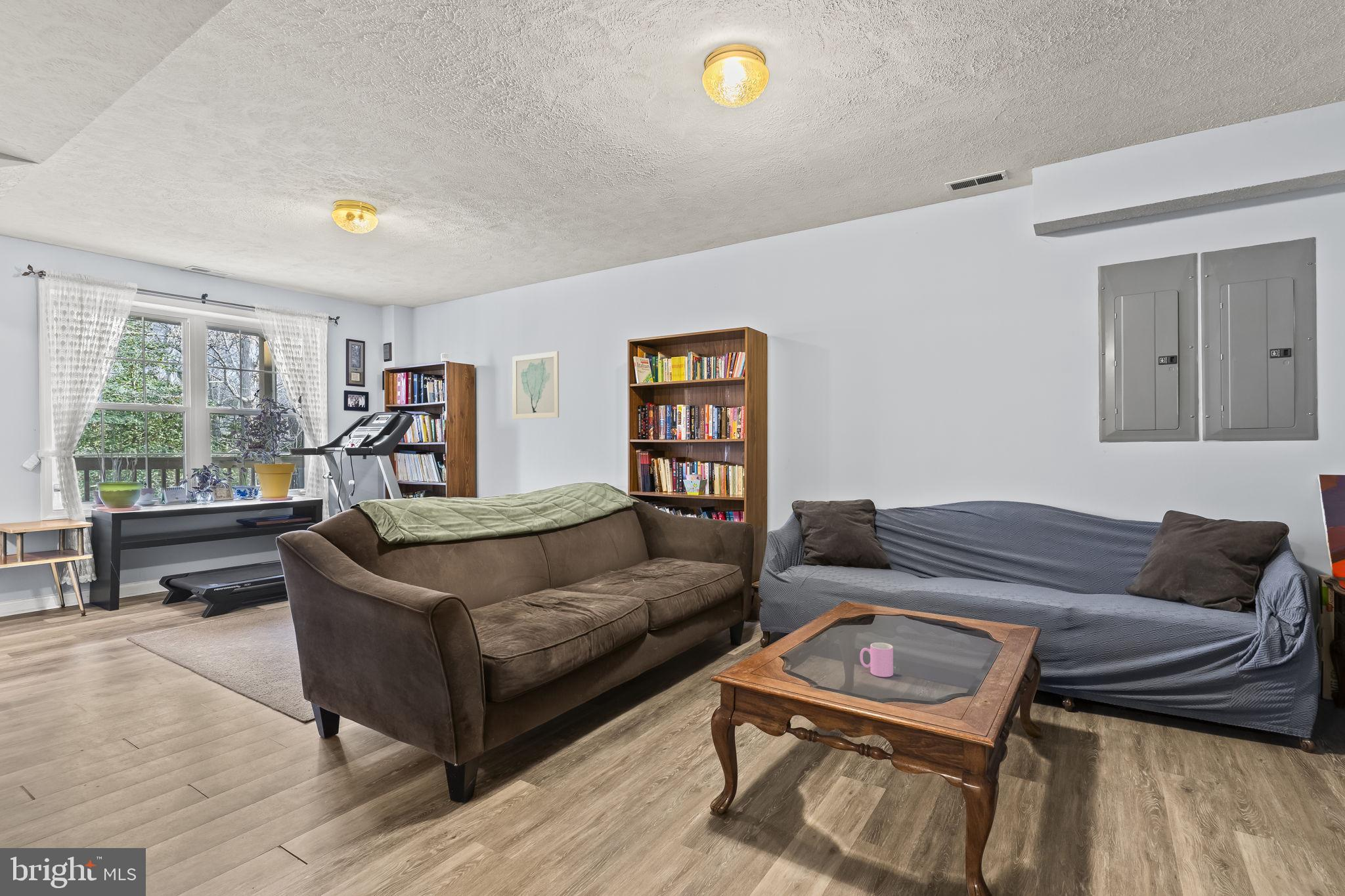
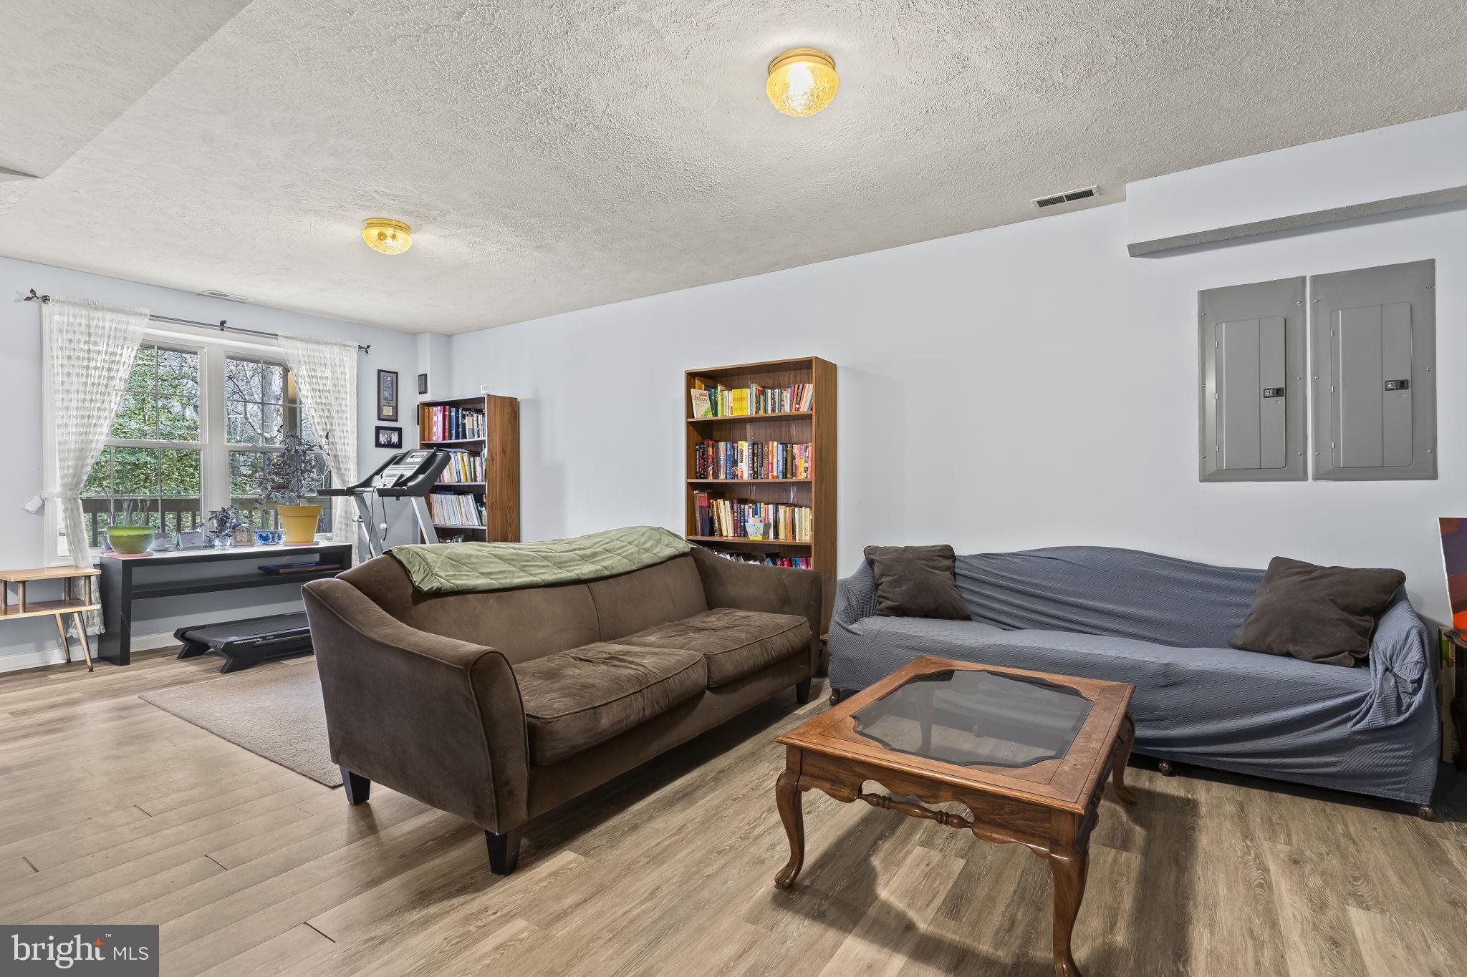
- wall art [512,351,560,420]
- cup [859,642,894,677]
